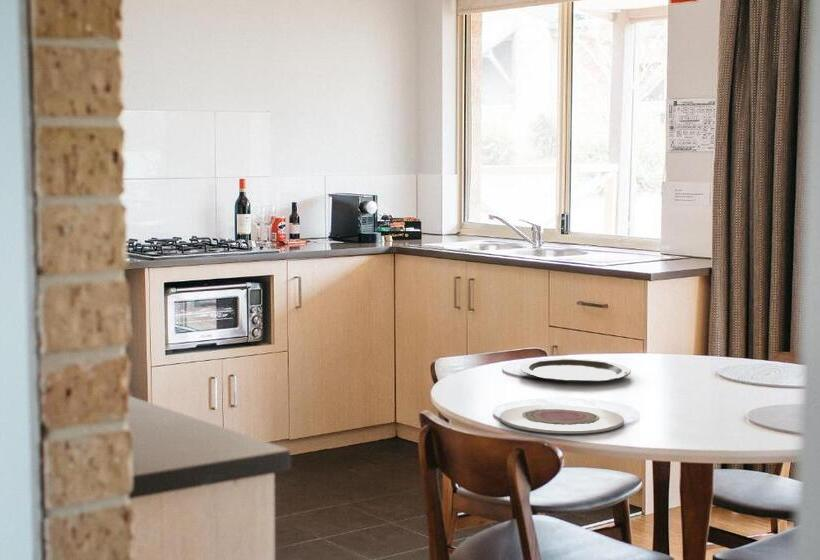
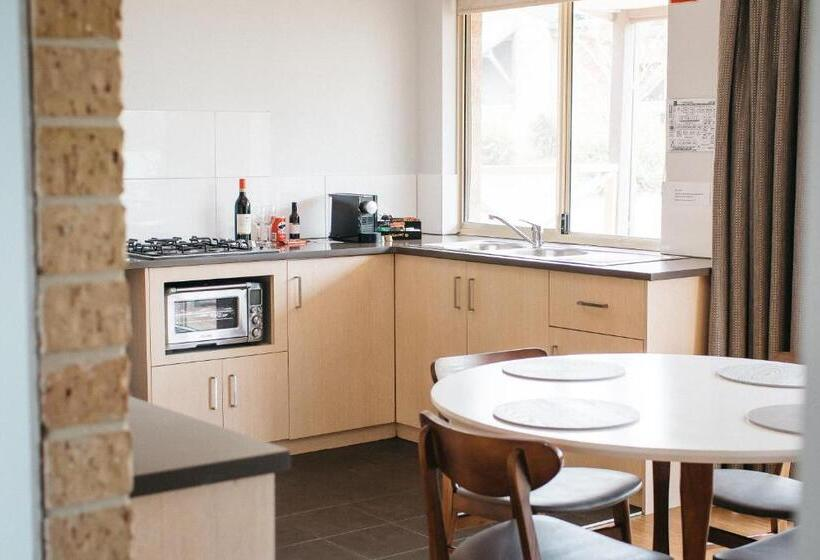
- plate [520,357,632,384]
- plate [499,404,625,435]
